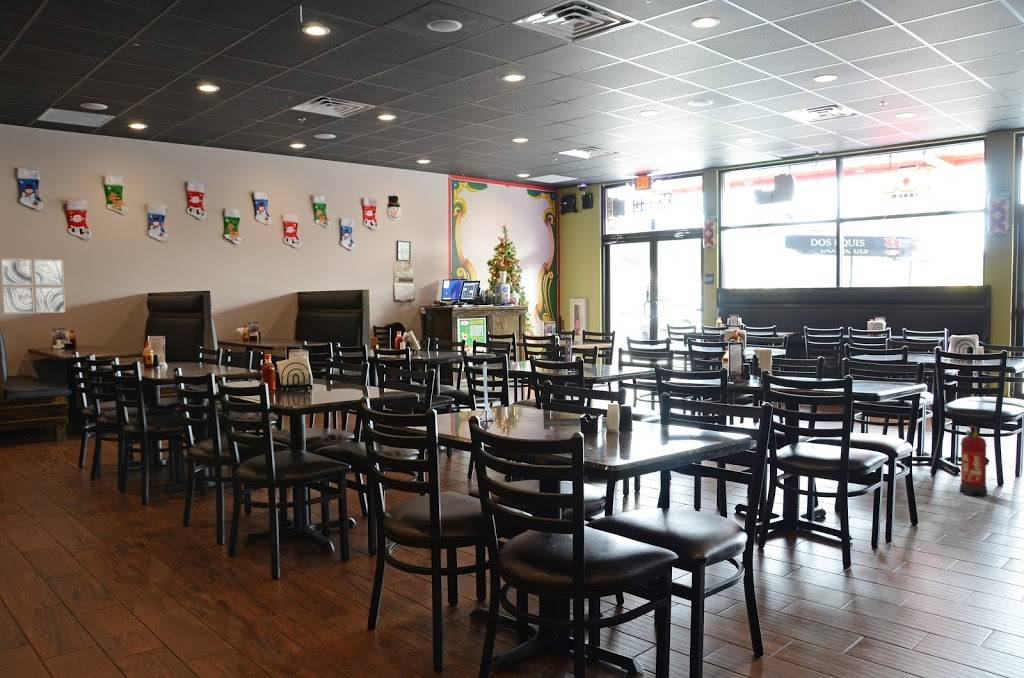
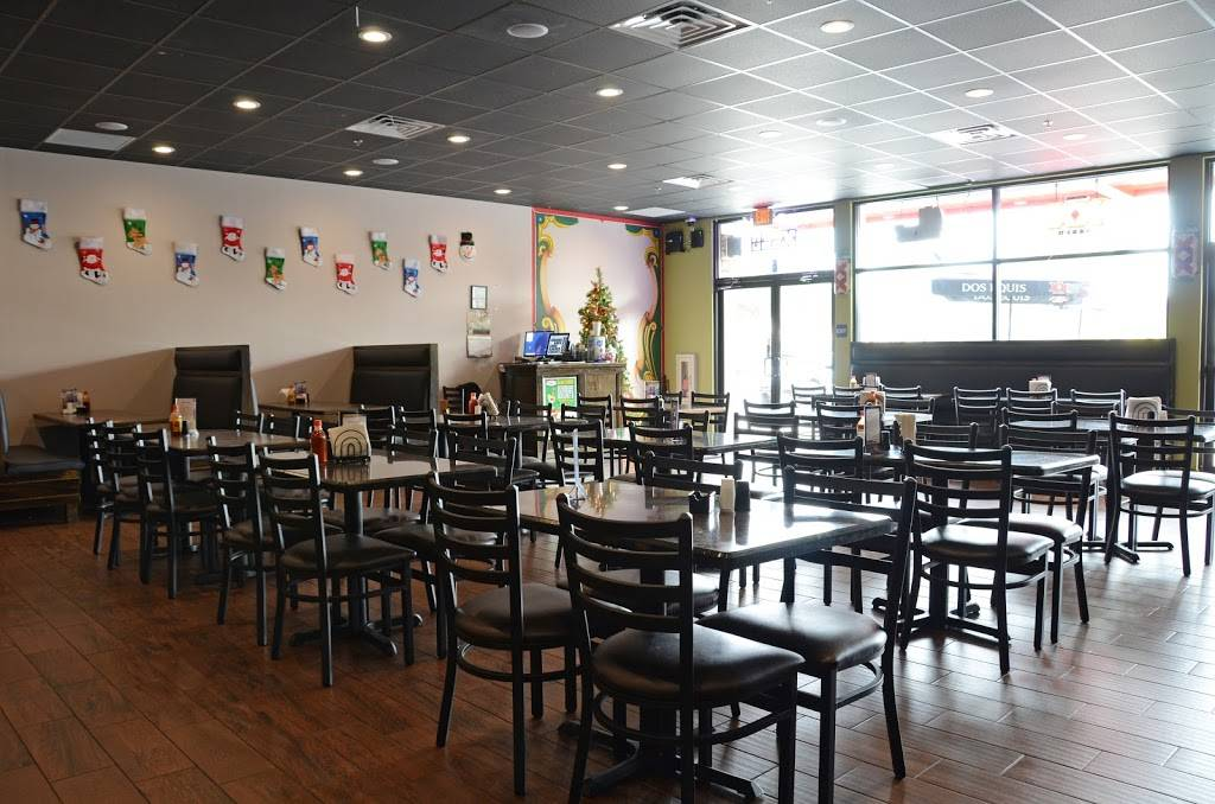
- fire extinguisher [959,425,988,497]
- wall art [0,258,66,315]
